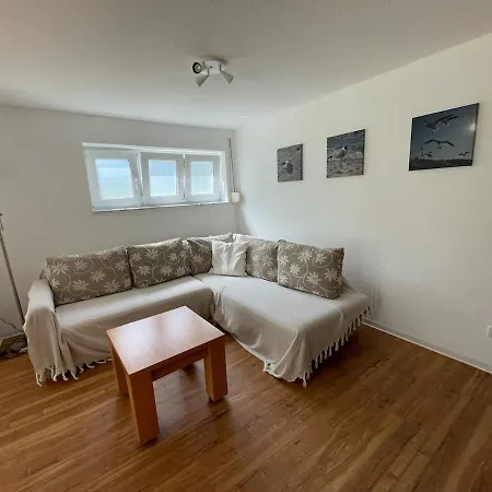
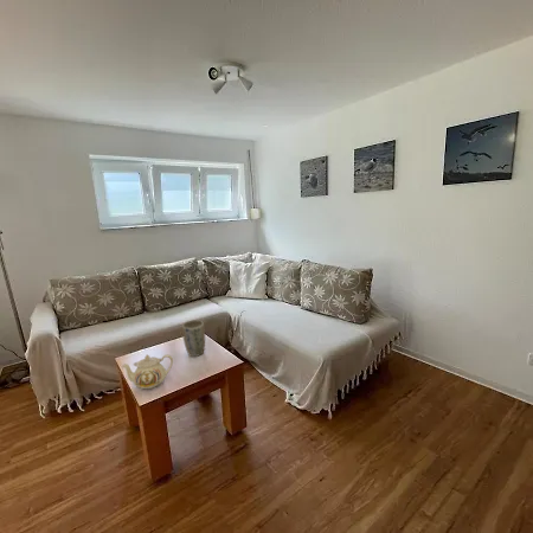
+ teapot [122,353,174,390]
+ plant pot [181,319,206,358]
